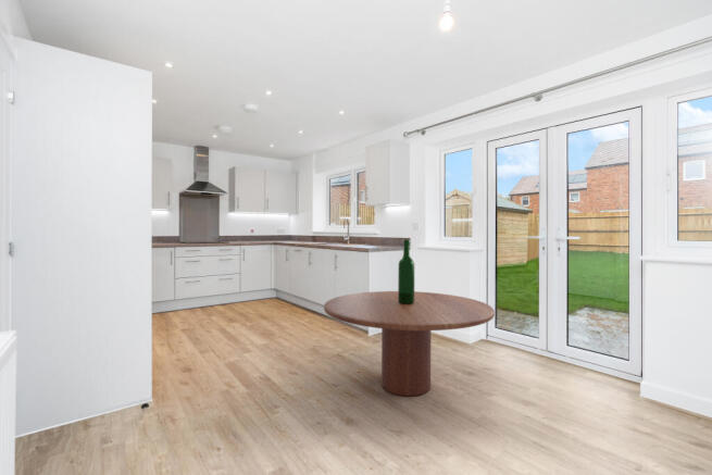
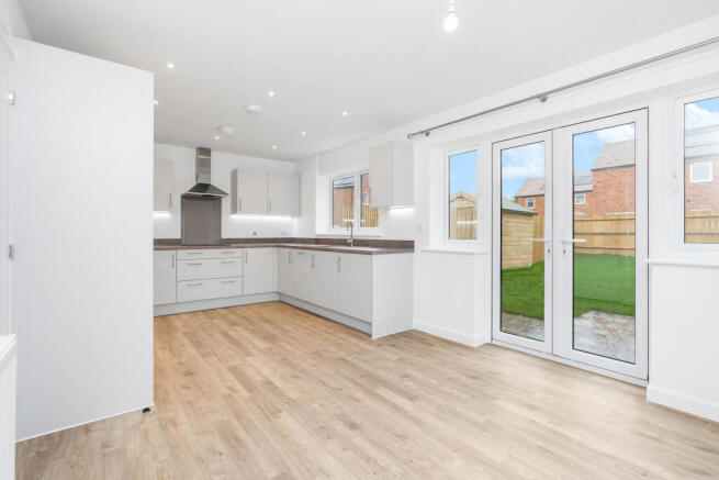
- dining table [323,239,496,398]
